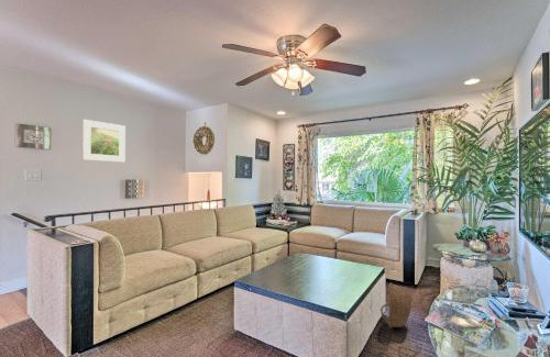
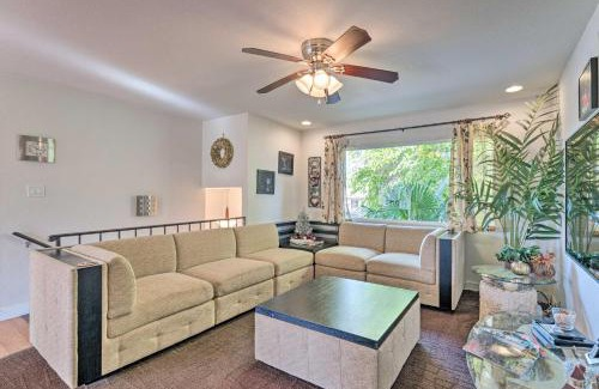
- woven basket [380,282,413,328]
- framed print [81,119,127,163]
